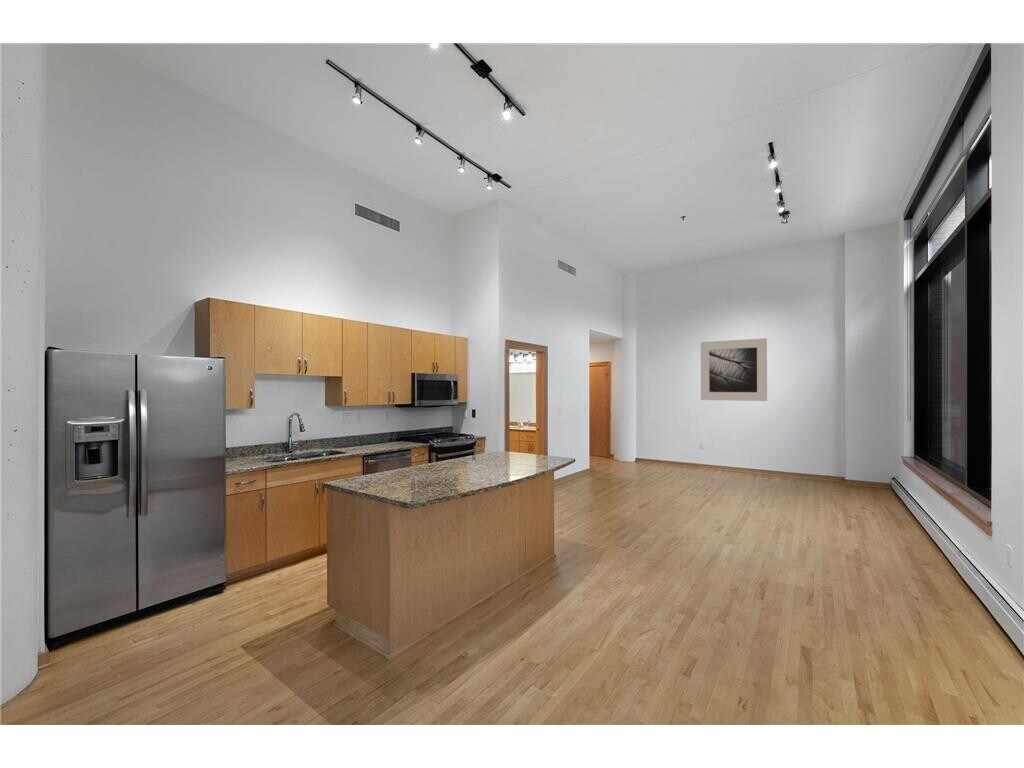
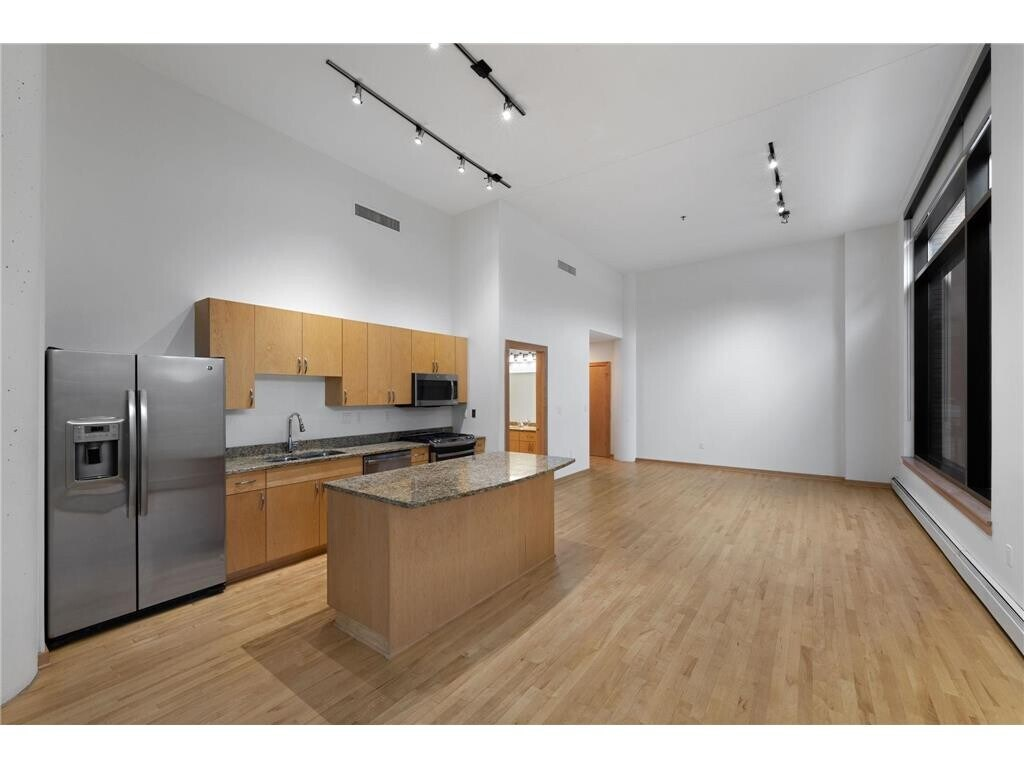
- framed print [700,337,768,402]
